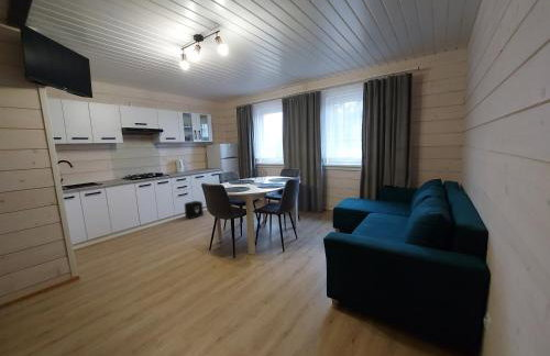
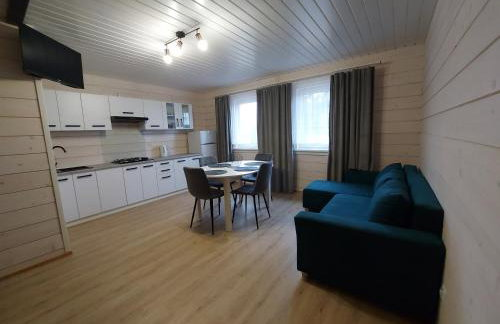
- air purifier [184,200,205,220]
